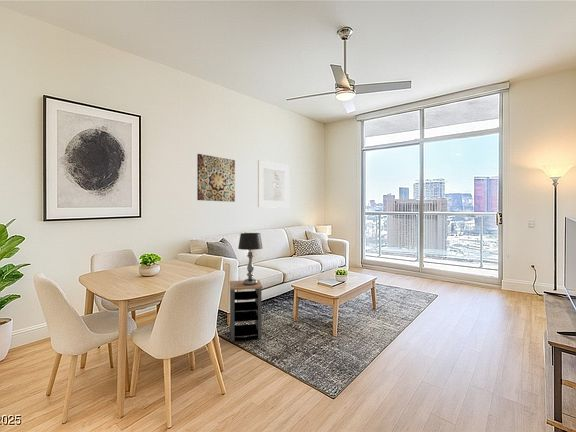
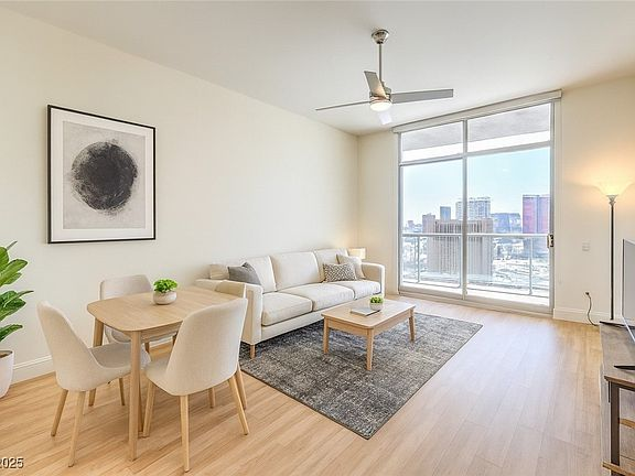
- table lamp [237,232,263,285]
- wall art [196,153,236,203]
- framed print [257,159,290,209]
- side table [229,279,264,342]
